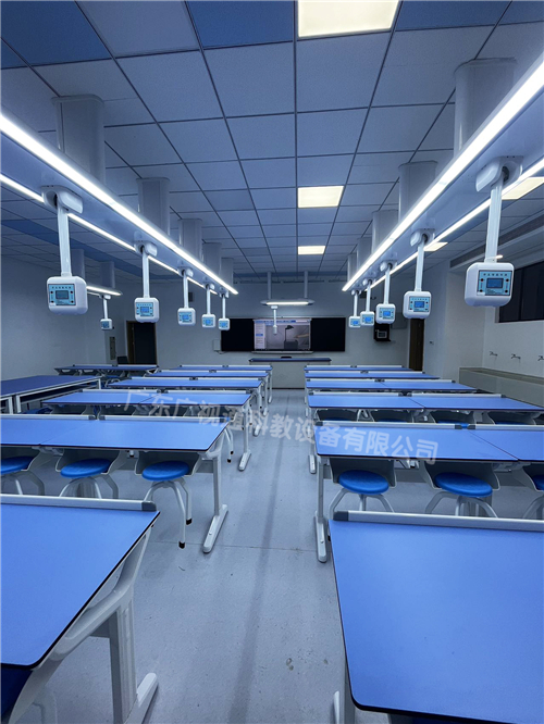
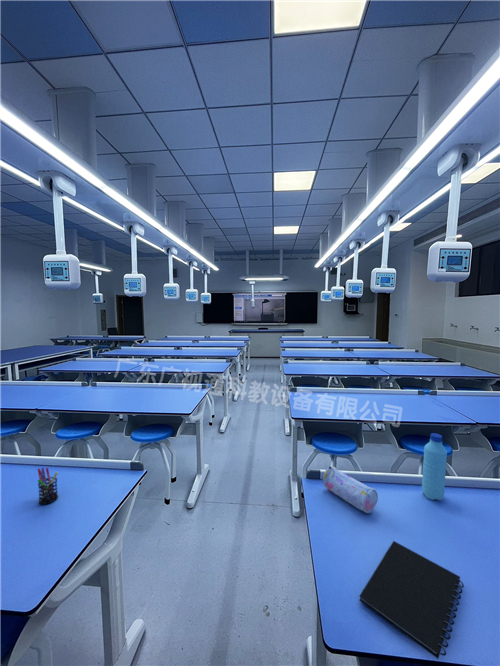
+ notebook [358,540,465,660]
+ pencil case [321,465,379,514]
+ water bottle [421,432,448,501]
+ pen holder [37,467,59,505]
